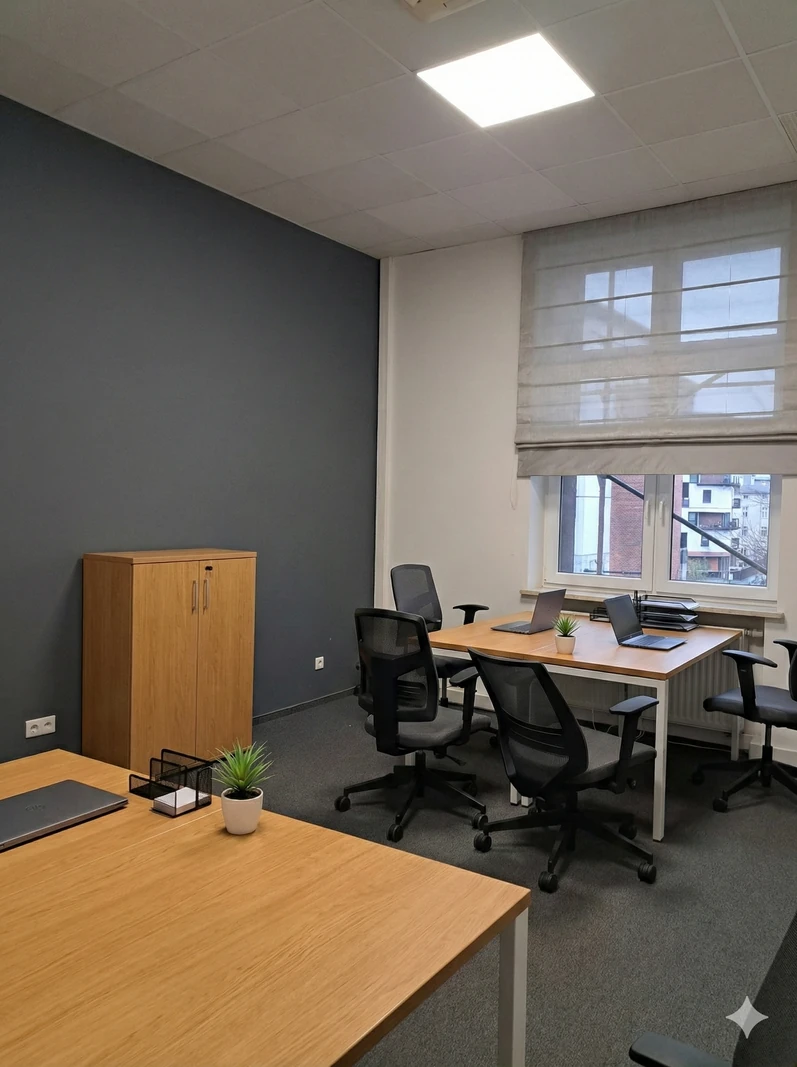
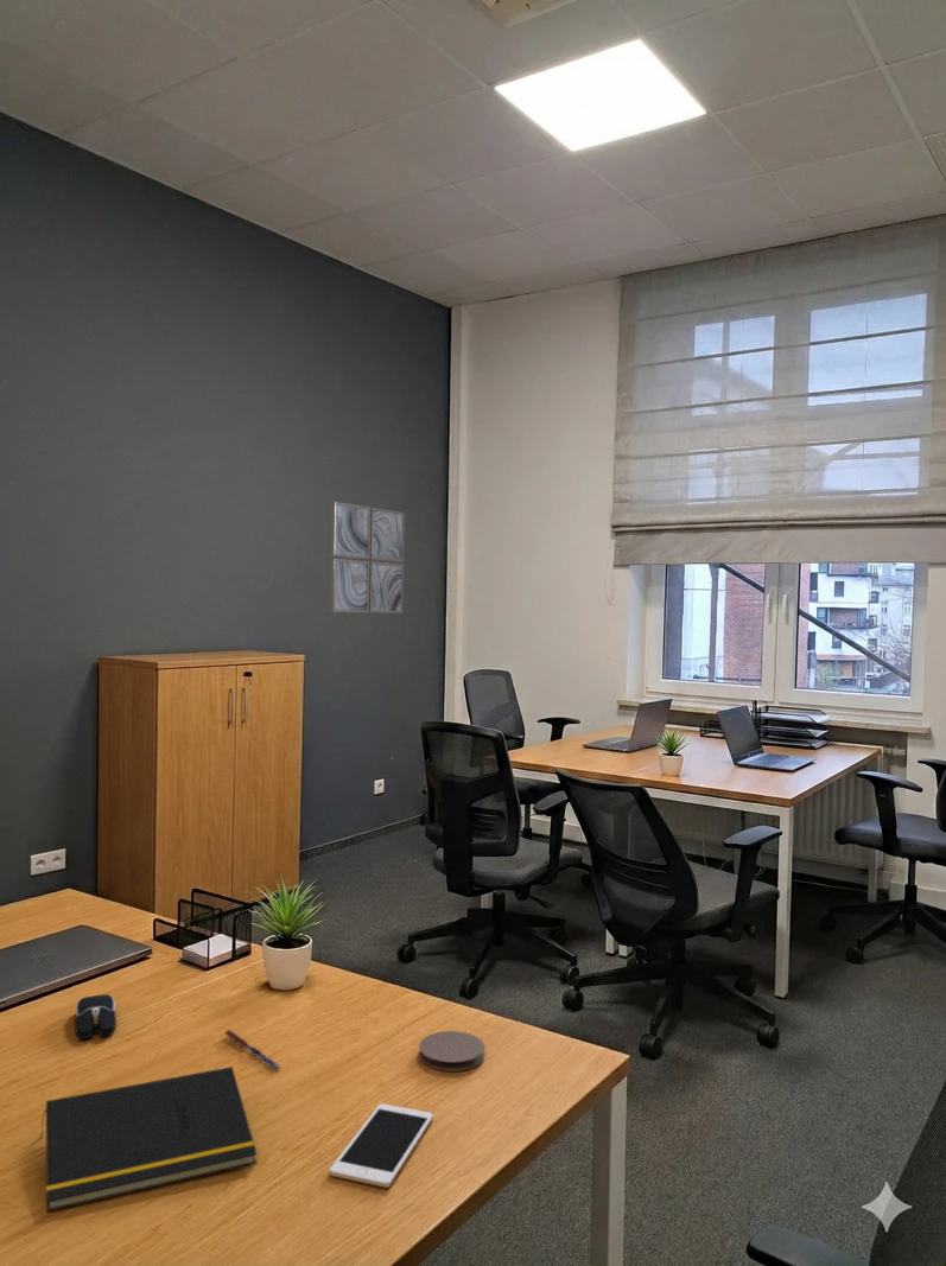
+ pen [223,1029,284,1071]
+ coaster [418,1030,485,1073]
+ computer mouse [74,993,118,1041]
+ notepad [38,1065,258,1213]
+ cell phone [329,1102,434,1189]
+ wall art [329,501,406,615]
